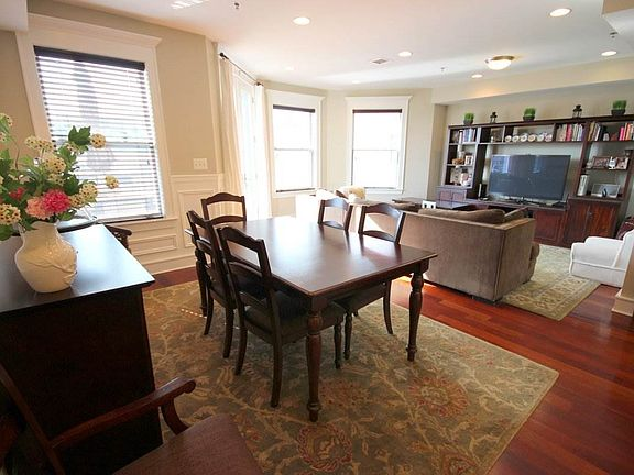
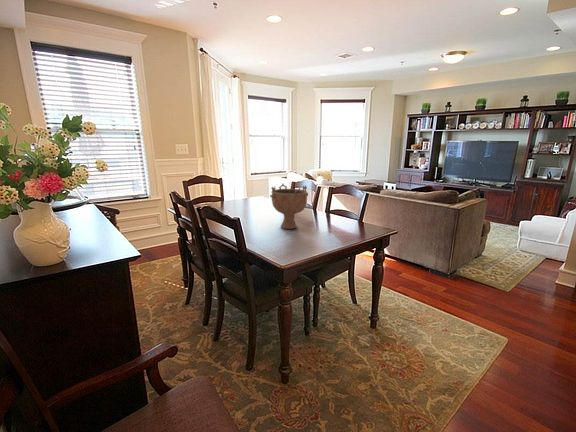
+ decorative bowl [269,182,309,230]
